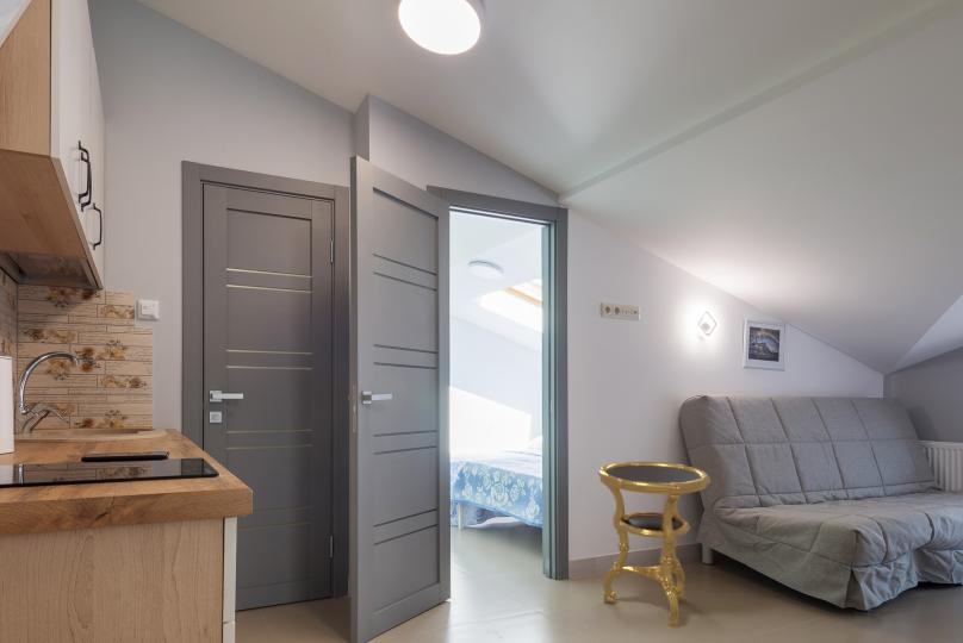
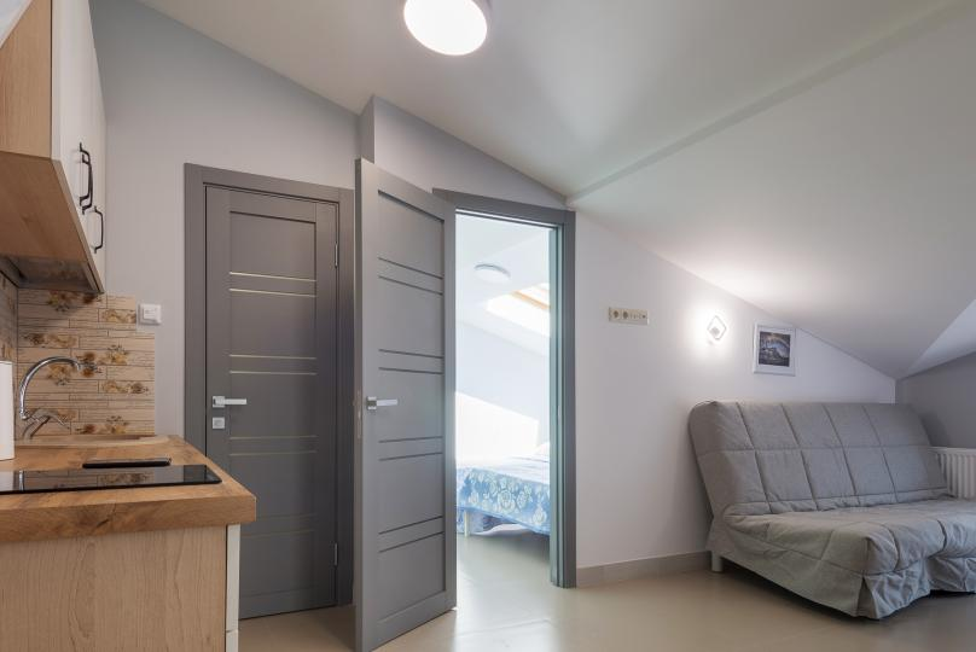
- side table [597,460,712,629]
